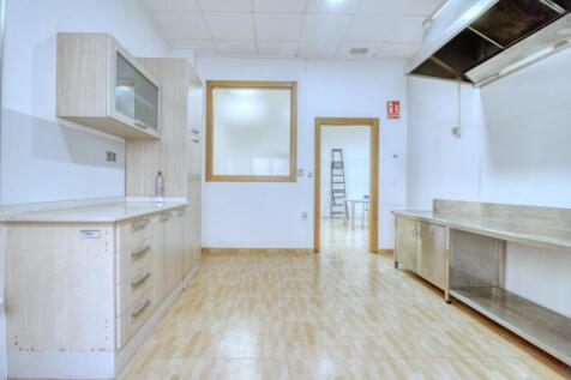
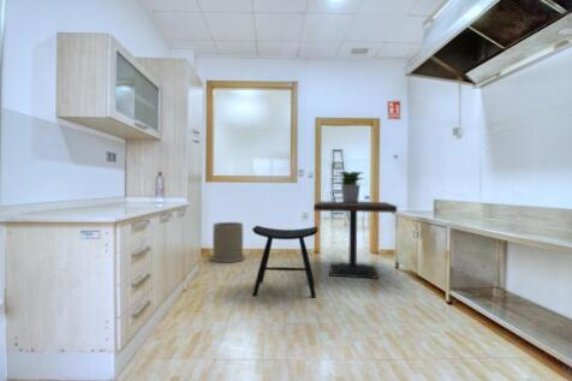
+ stool [251,225,320,298]
+ trash can [210,221,246,263]
+ dining table [312,201,398,280]
+ potted plant [329,171,365,203]
